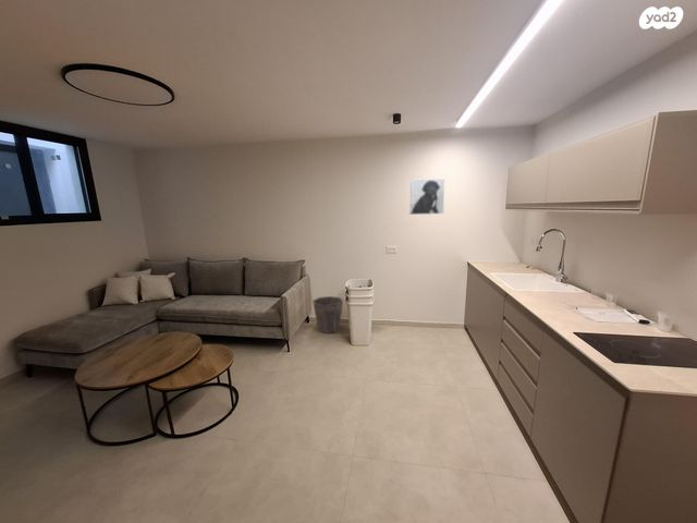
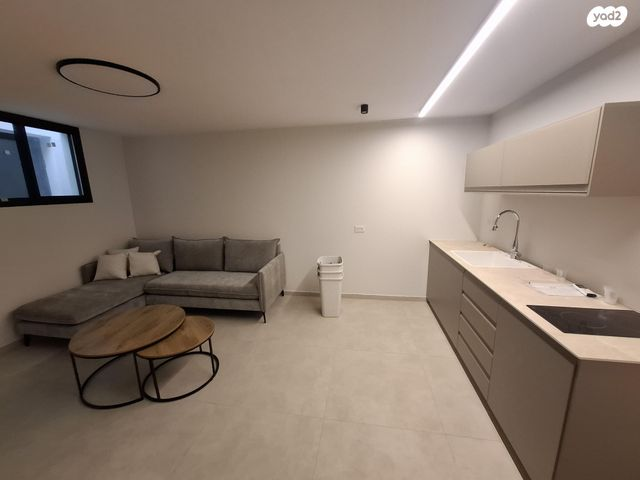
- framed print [407,178,447,216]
- waste bin [311,295,344,335]
